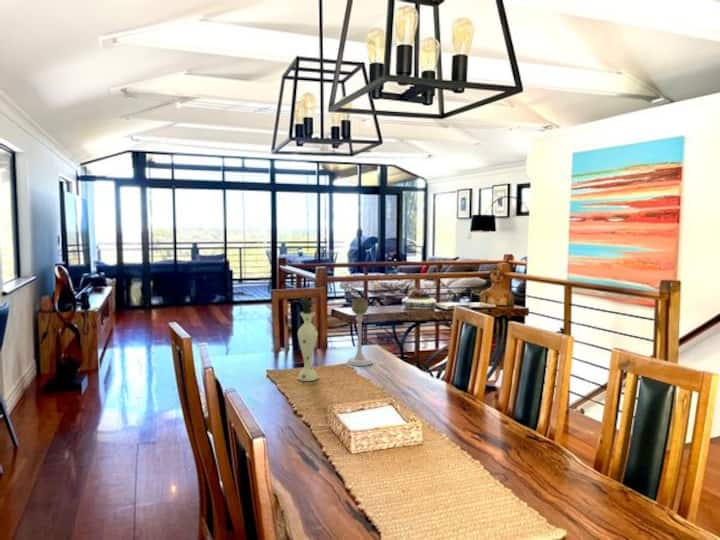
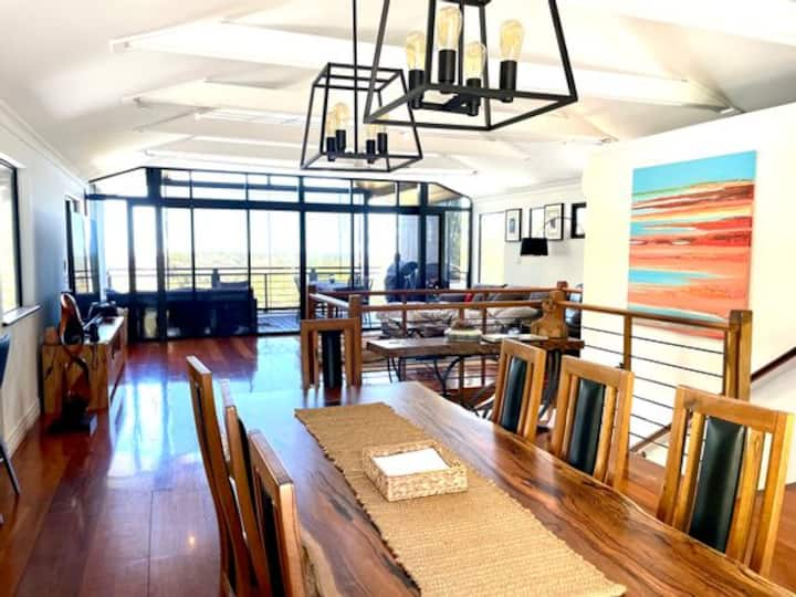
- vase [289,295,323,382]
- candle holder [346,298,373,367]
